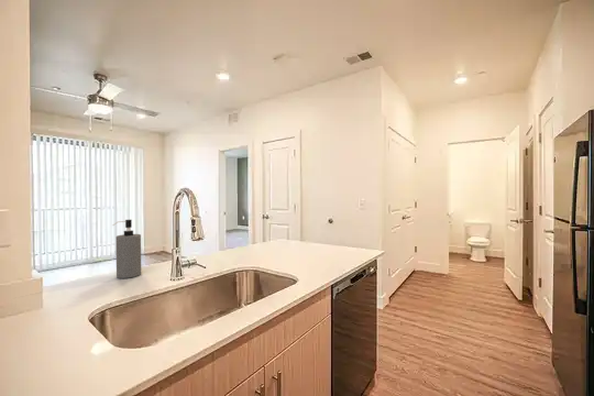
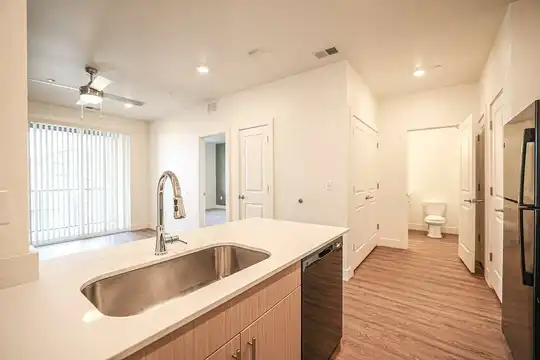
- soap dispenser [111,219,142,279]
